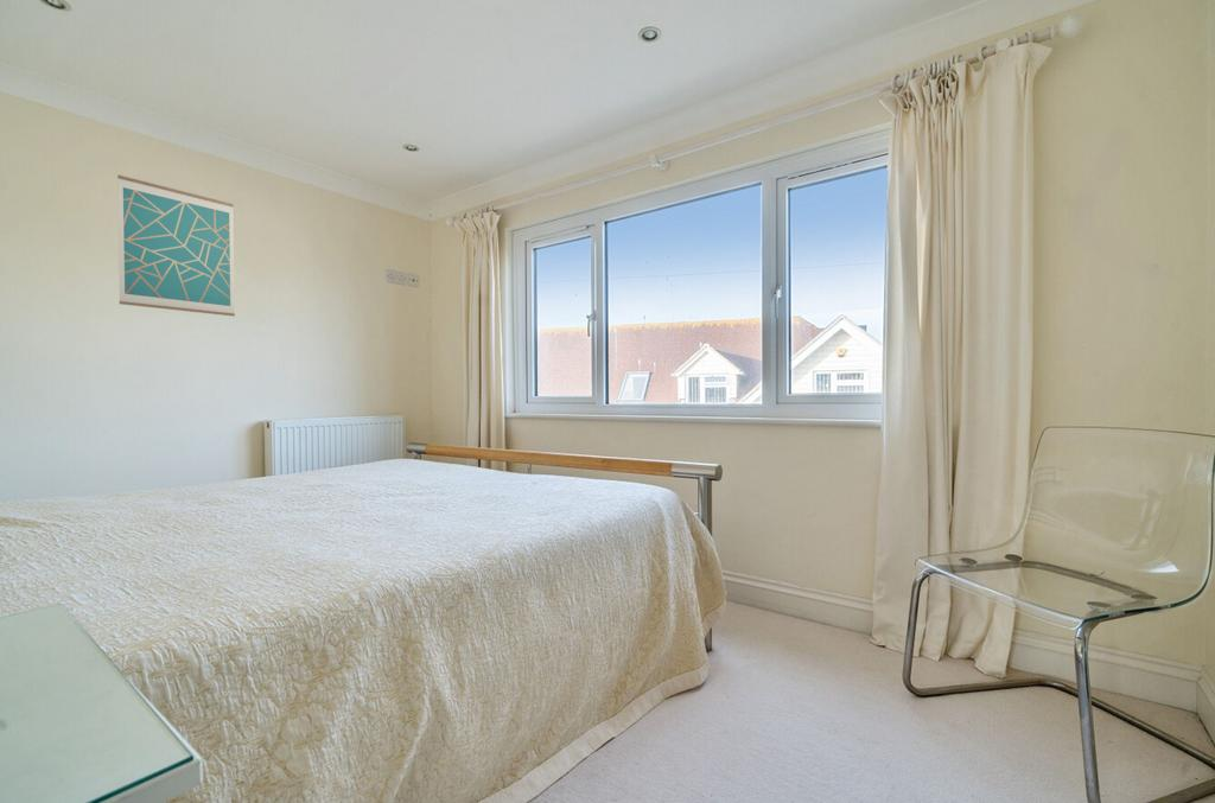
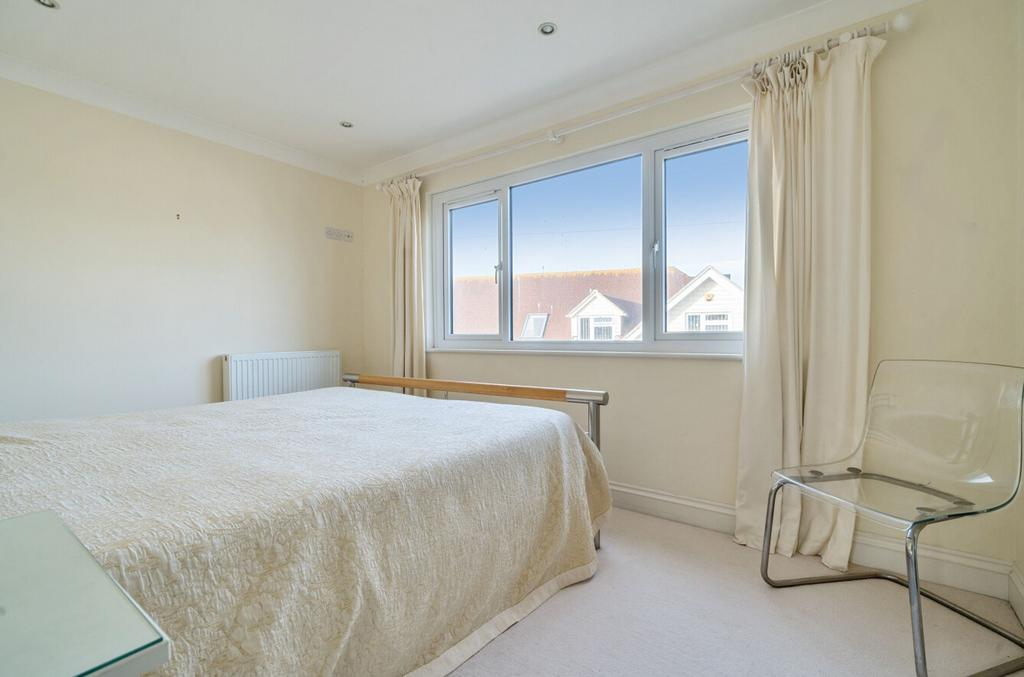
- wall art [116,174,236,317]
